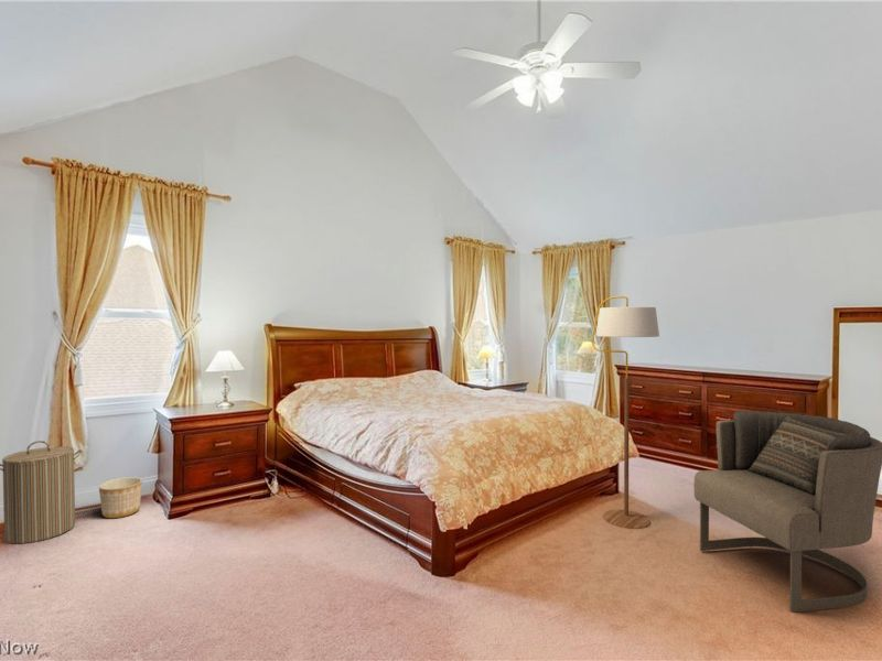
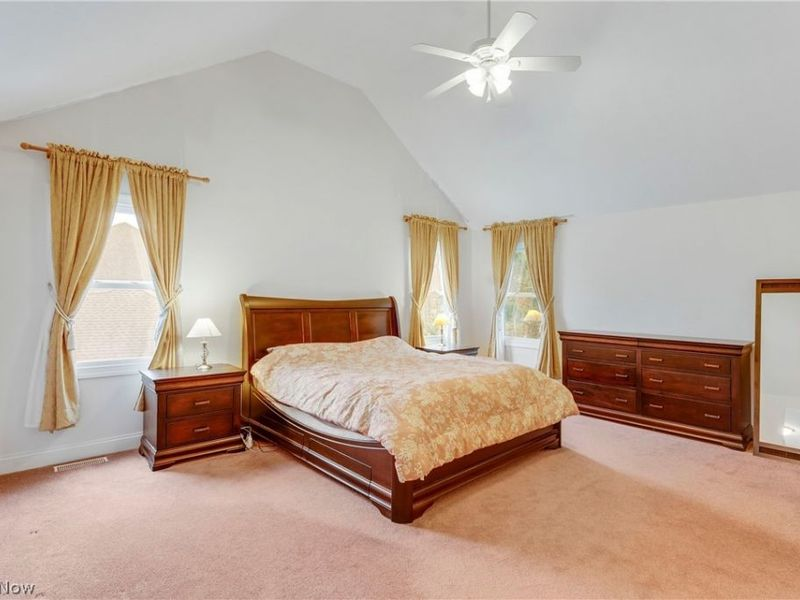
- armchair [693,410,882,614]
- planter [98,476,143,519]
- floor lamp [591,295,660,530]
- laundry hamper [0,440,84,544]
